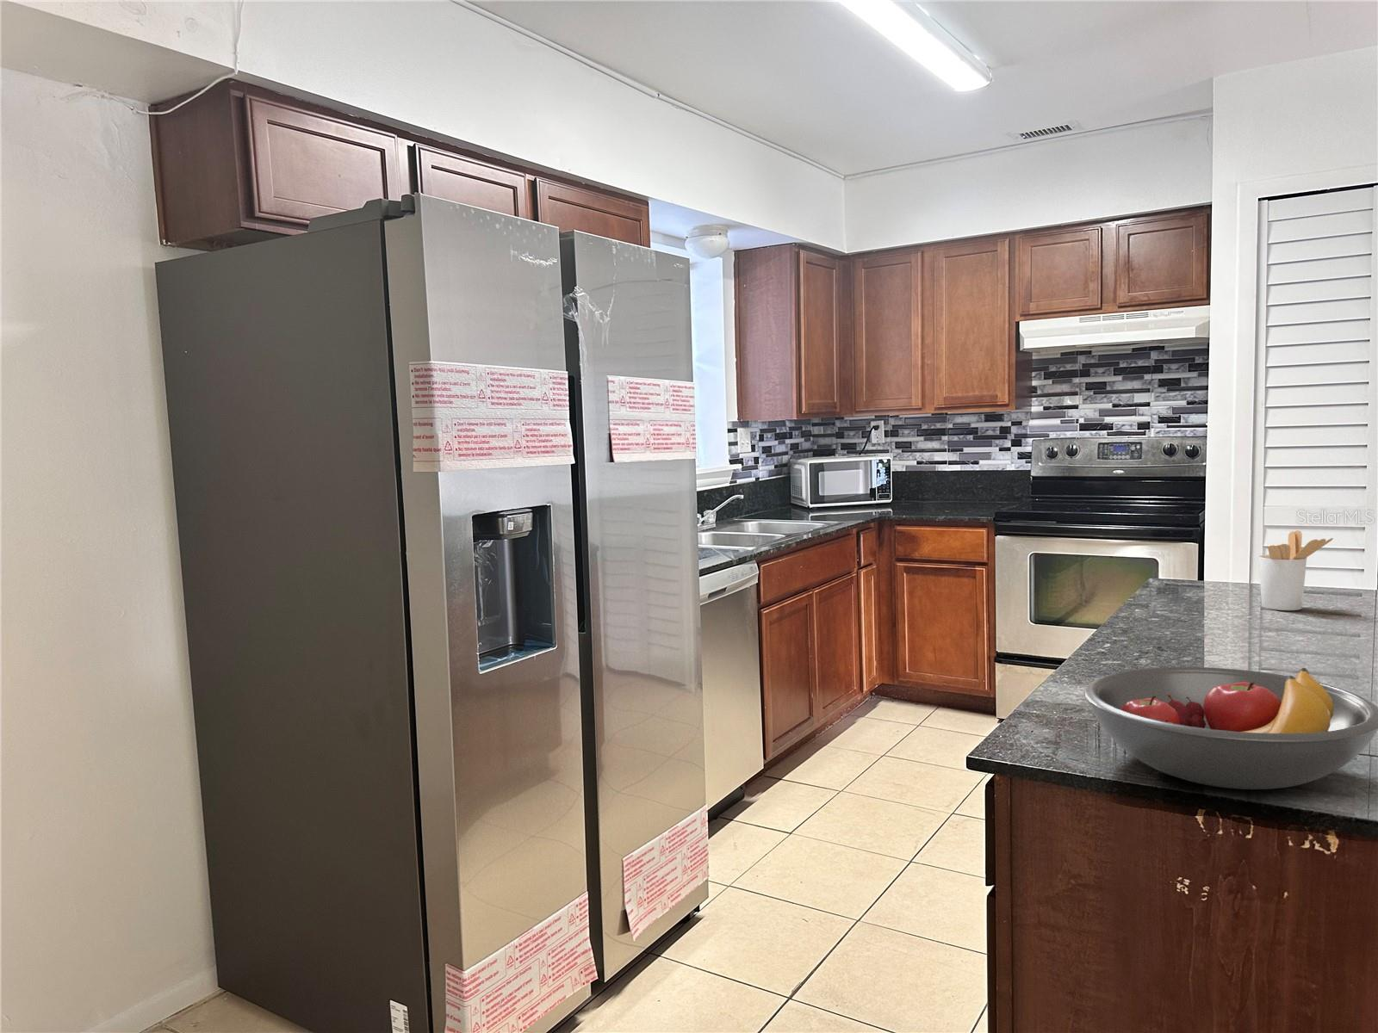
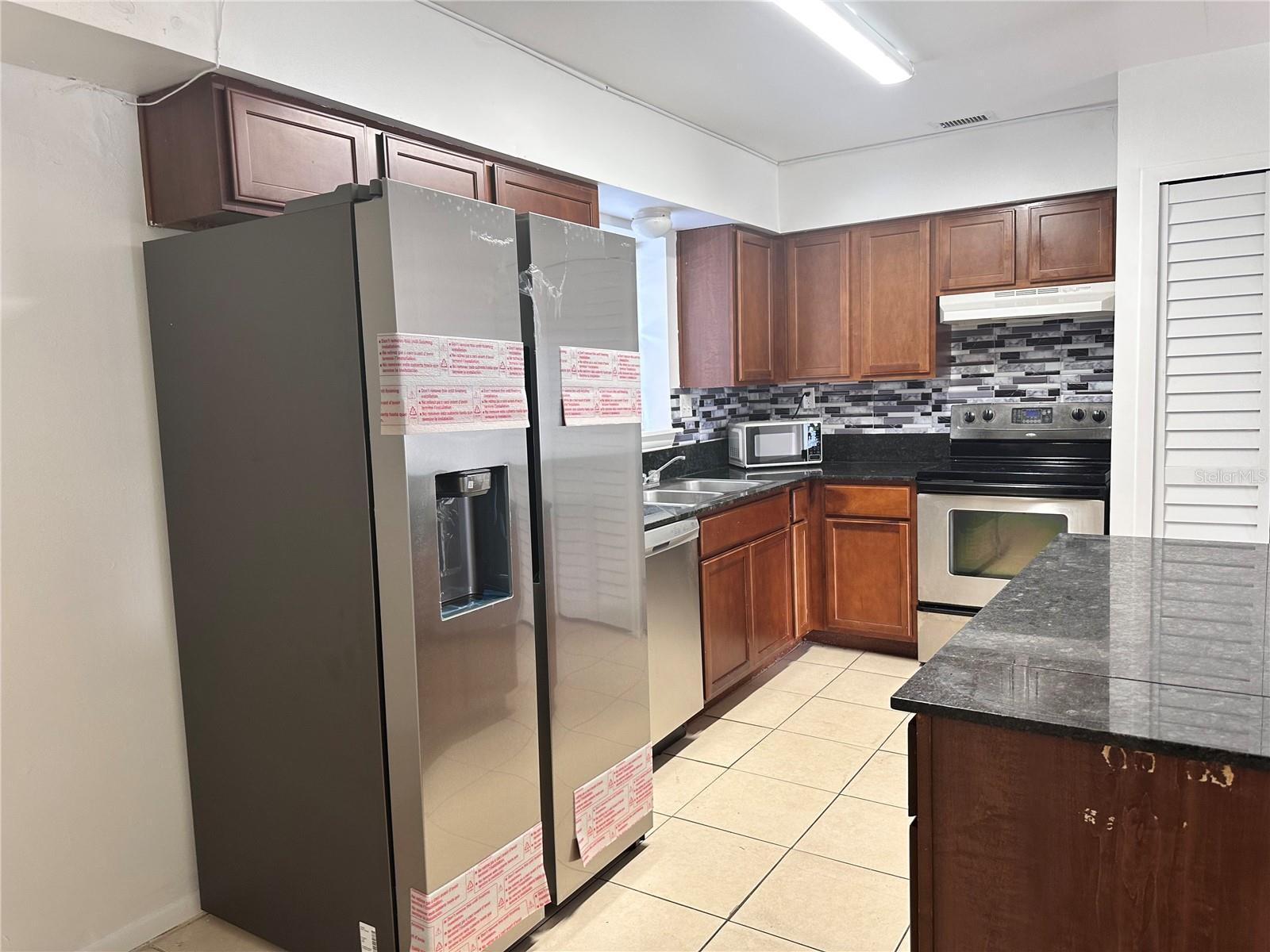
- utensil holder [1259,530,1335,611]
- fruit bowl [1084,666,1378,790]
